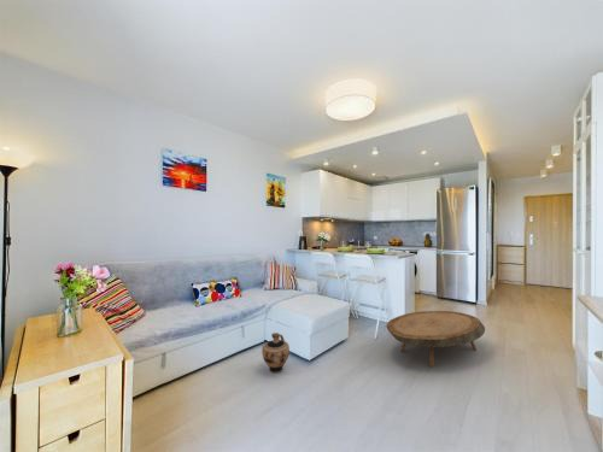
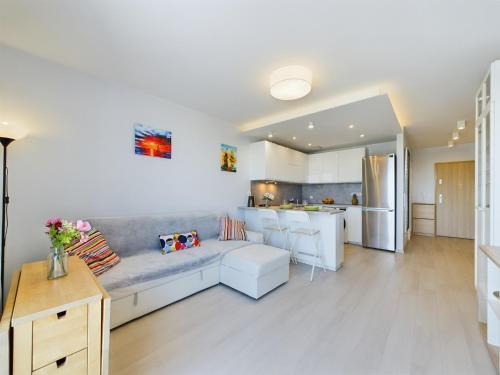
- ceramic jug [260,331,291,374]
- coffee table [386,310,486,368]
